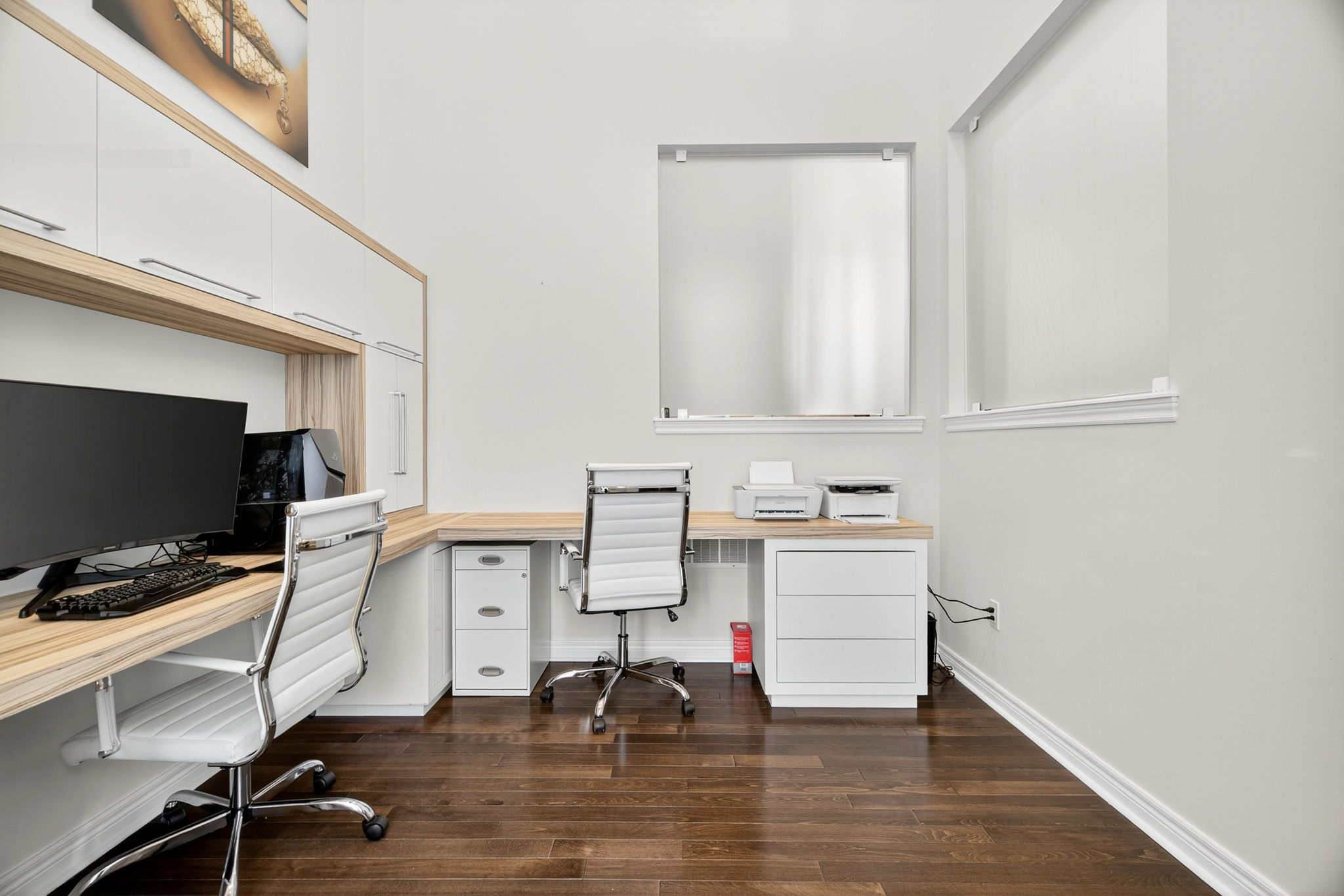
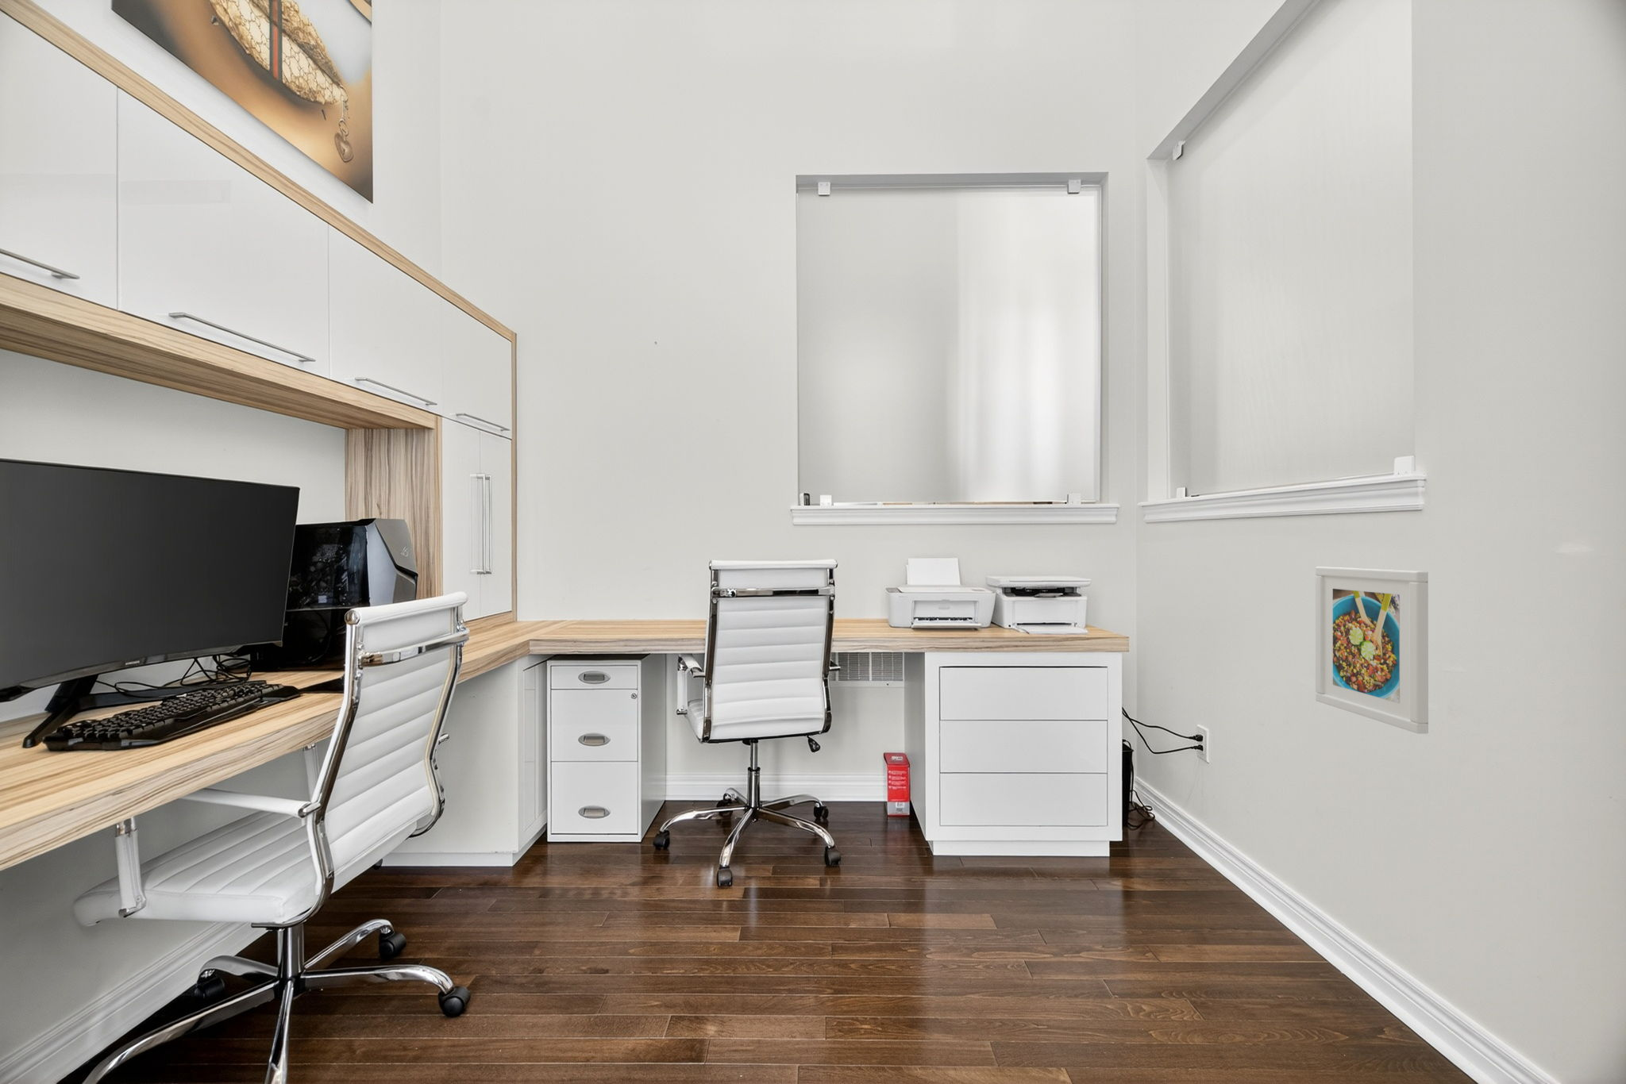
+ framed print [1315,566,1429,734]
